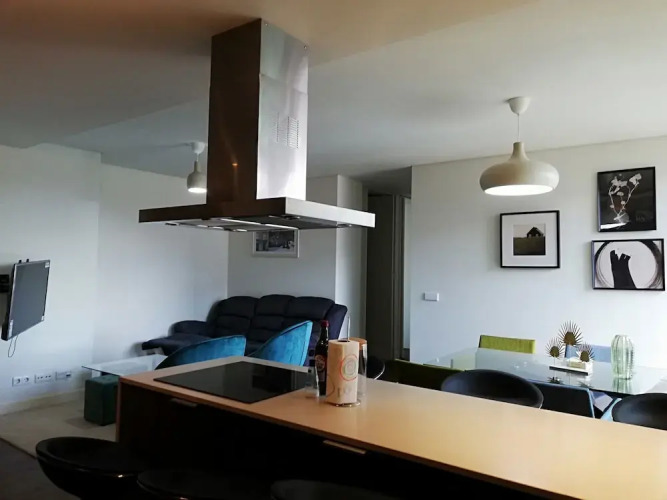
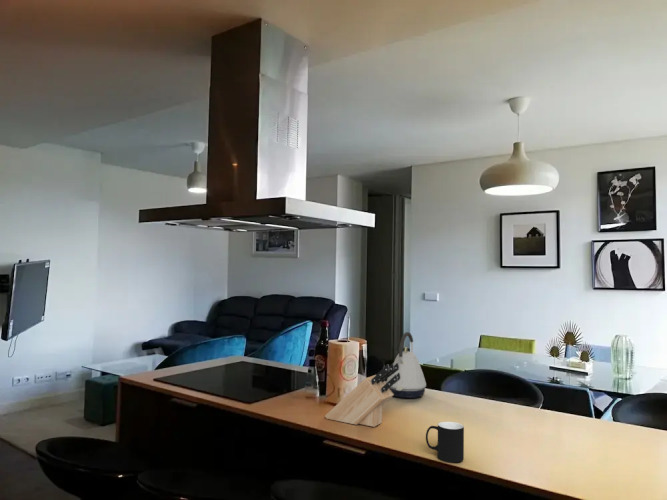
+ cup [425,421,465,463]
+ knife block [324,363,401,428]
+ kettle [385,331,427,399]
